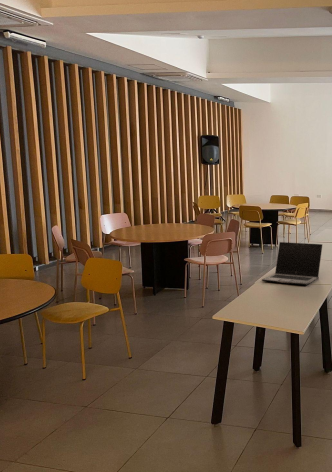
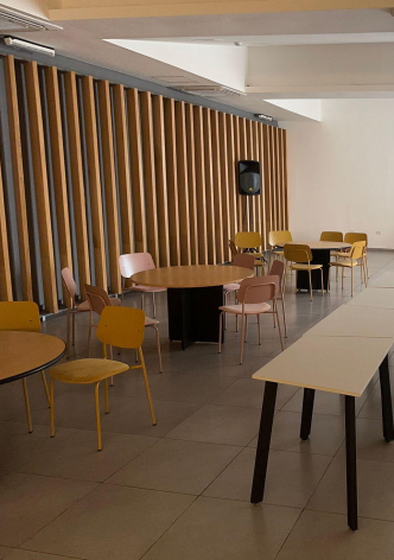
- laptop [261,241,323,286]
